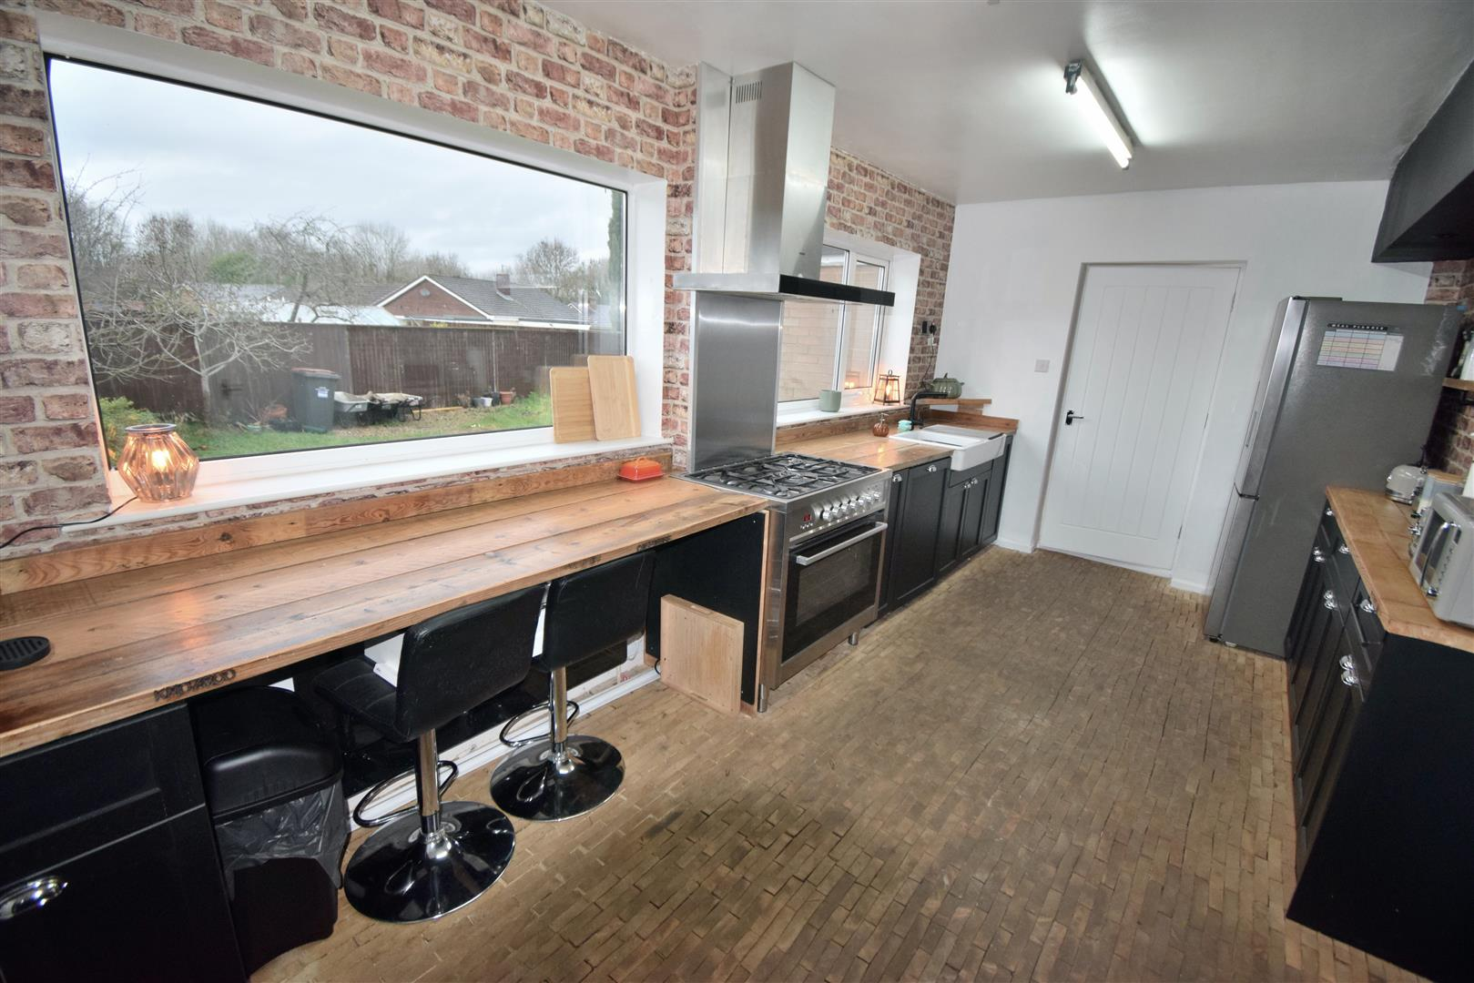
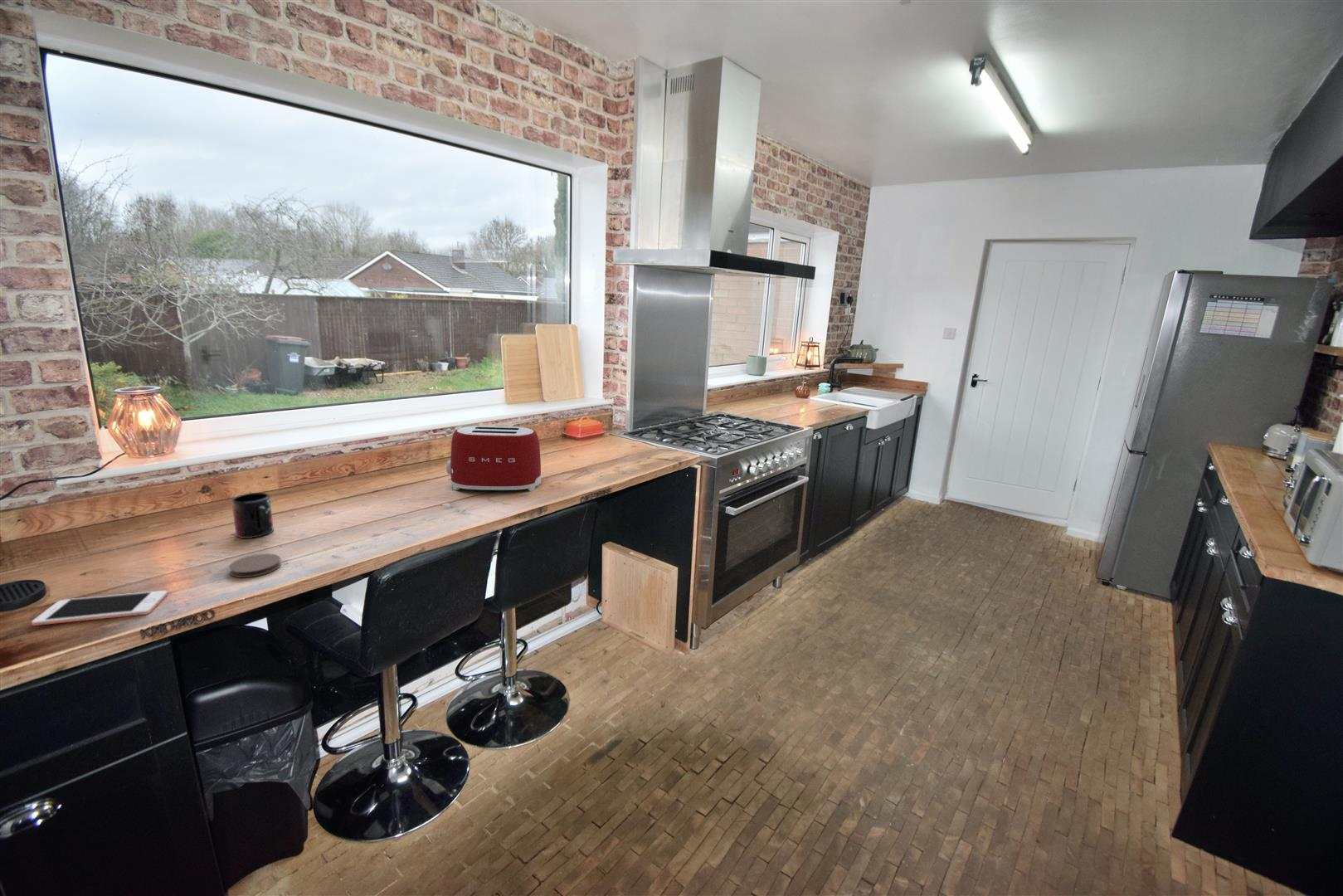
+ toaster [445,425,542,492]
+ coaster [228,553,282,578]
+ mug [231,492,275,539]
+ cell phone [31,590,168,626]
